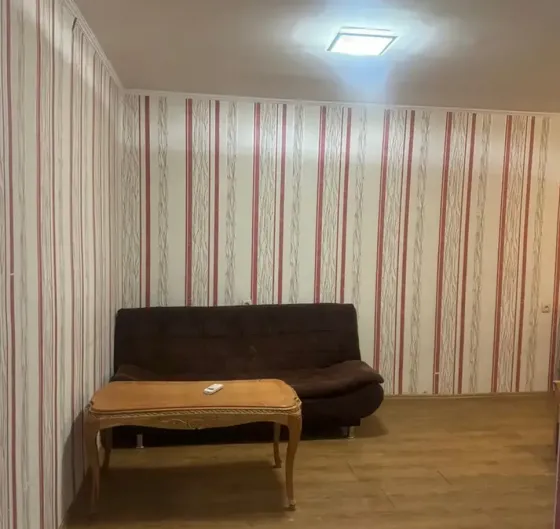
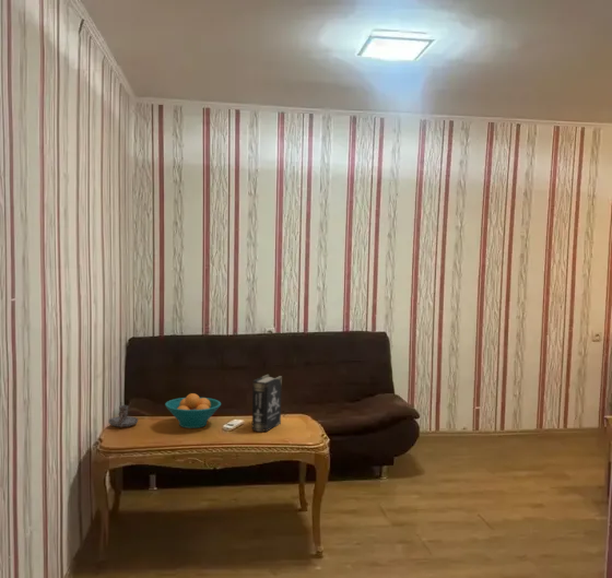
+ book [251,374,283,433]
+ fruit bowl [164,392,222,429]
+ candle holder [107,404,139,428]
